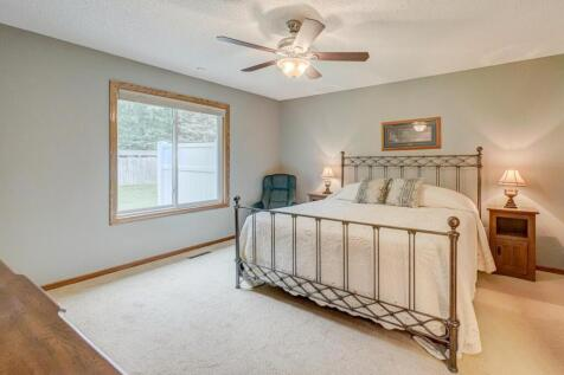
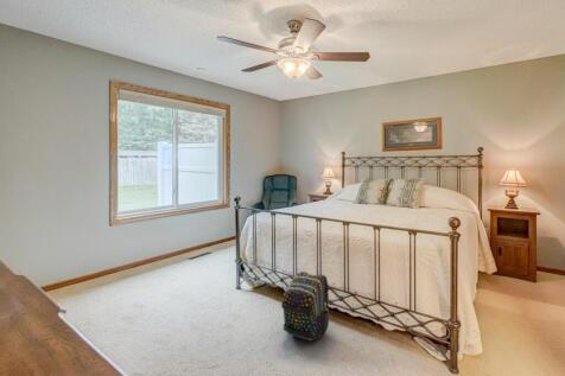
+ backpack [280,270,330,343]
